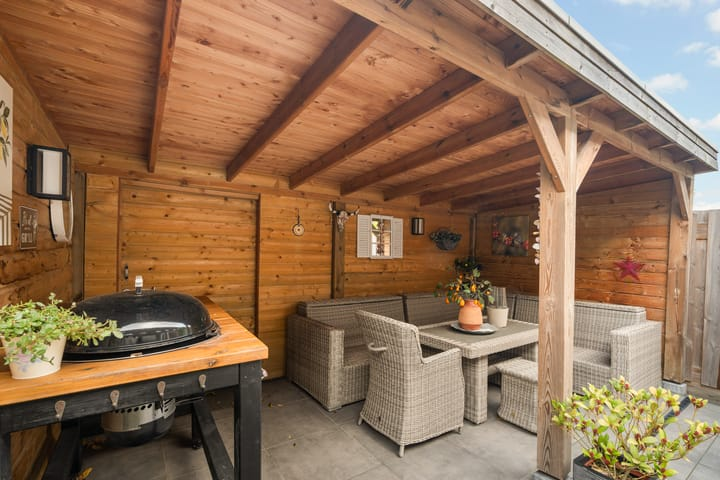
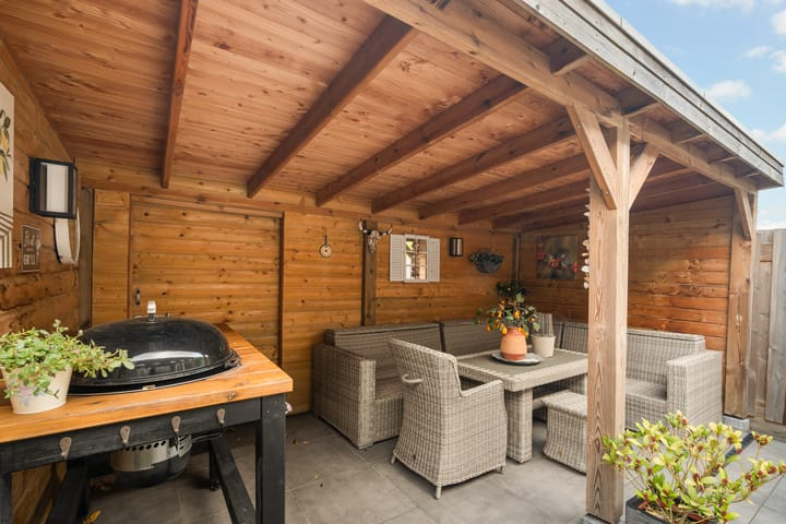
- decorative star [611,255,647,283]
